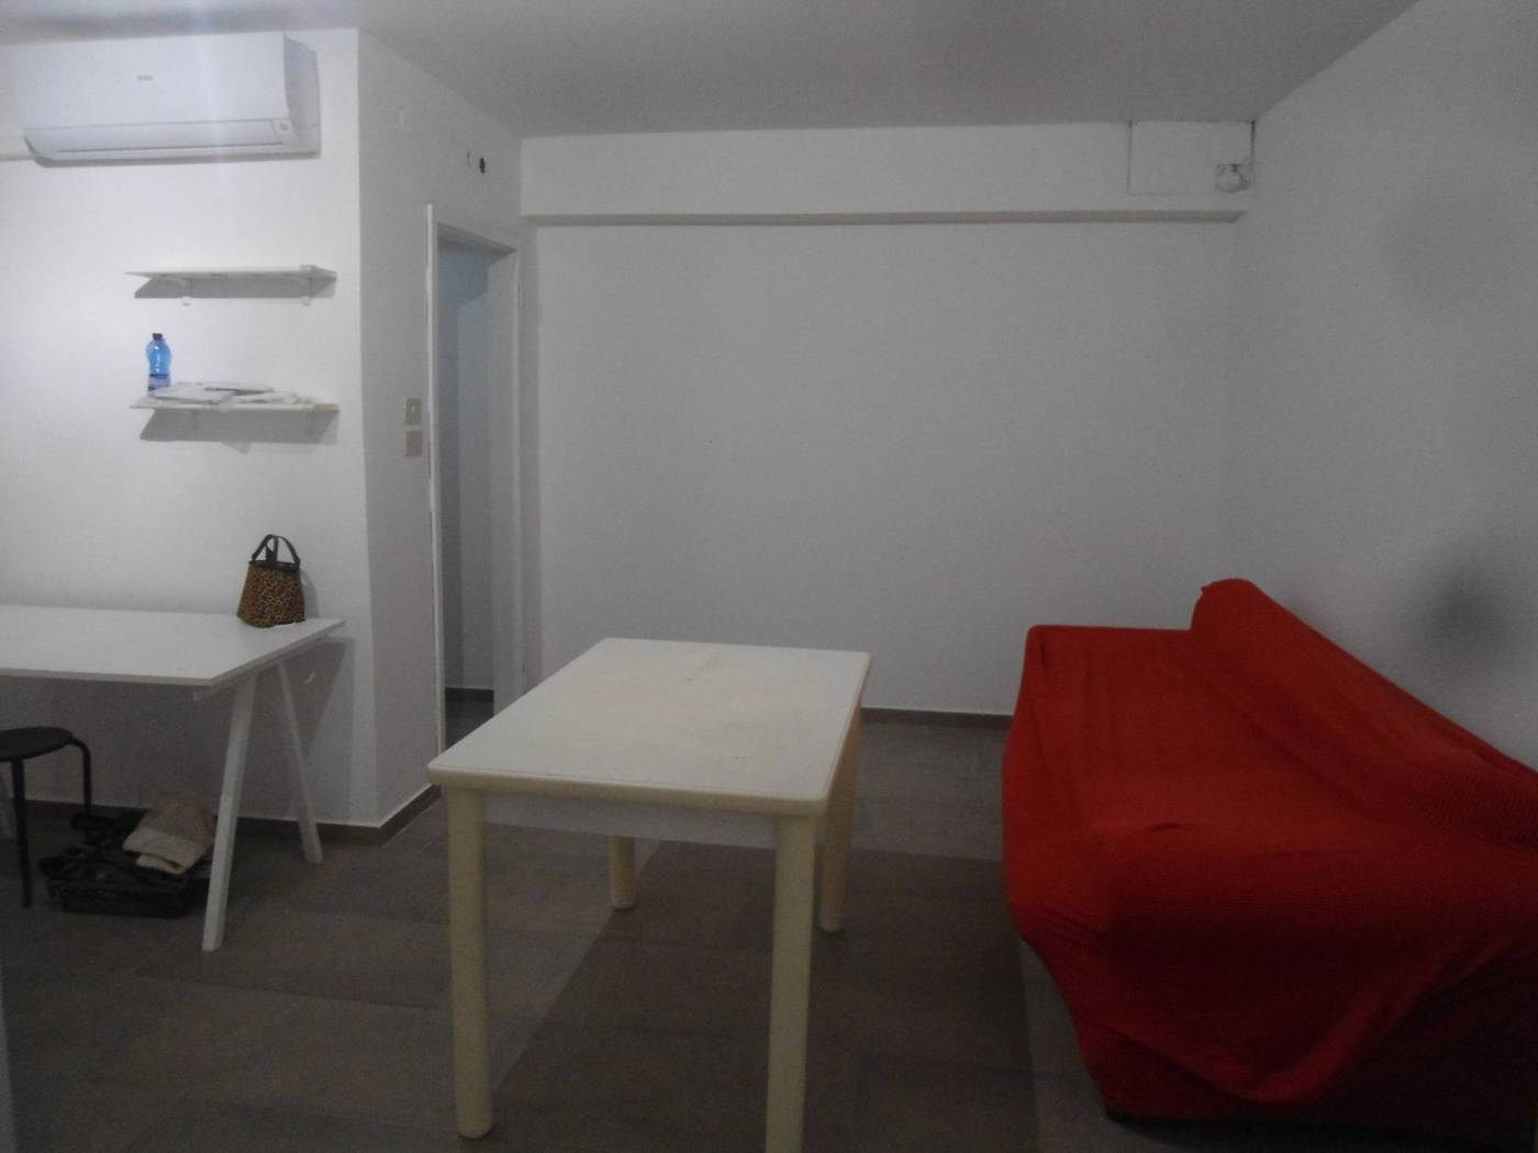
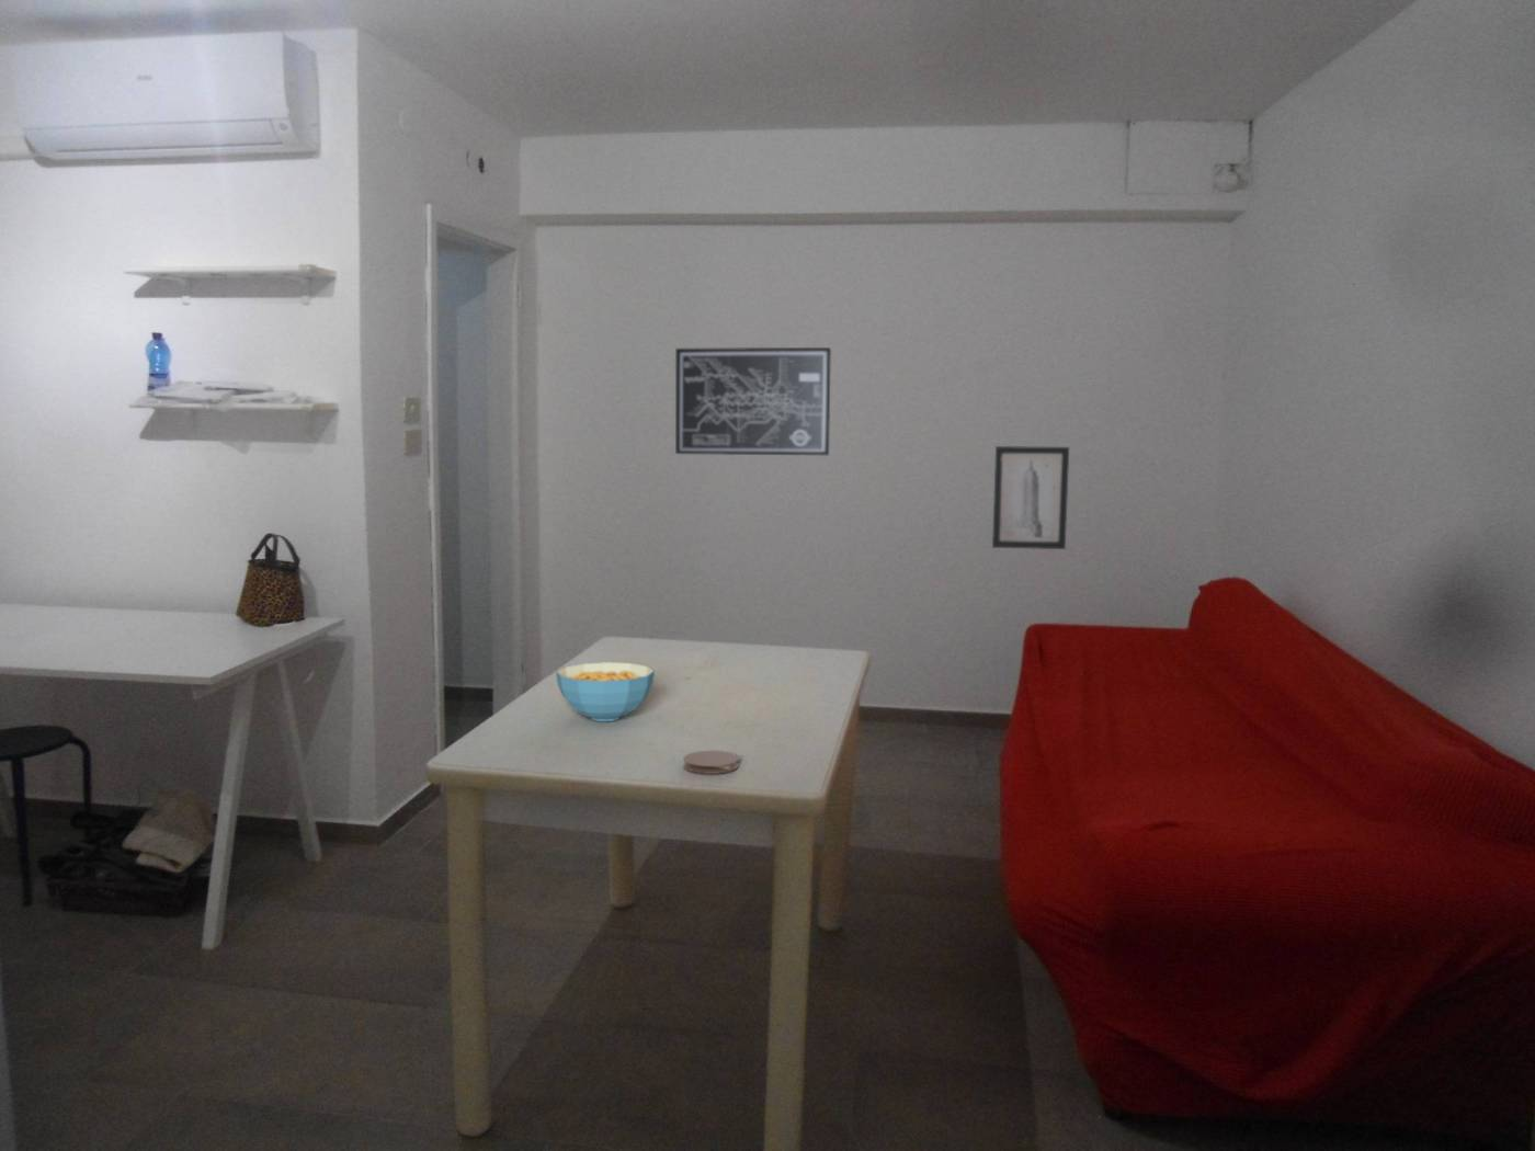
+ cereal bowl [555,661,655,722]
+ wall art [674,347,833,456]
+ coaster [682,750,740,775]
+ wall art [991,445,1070,550]
